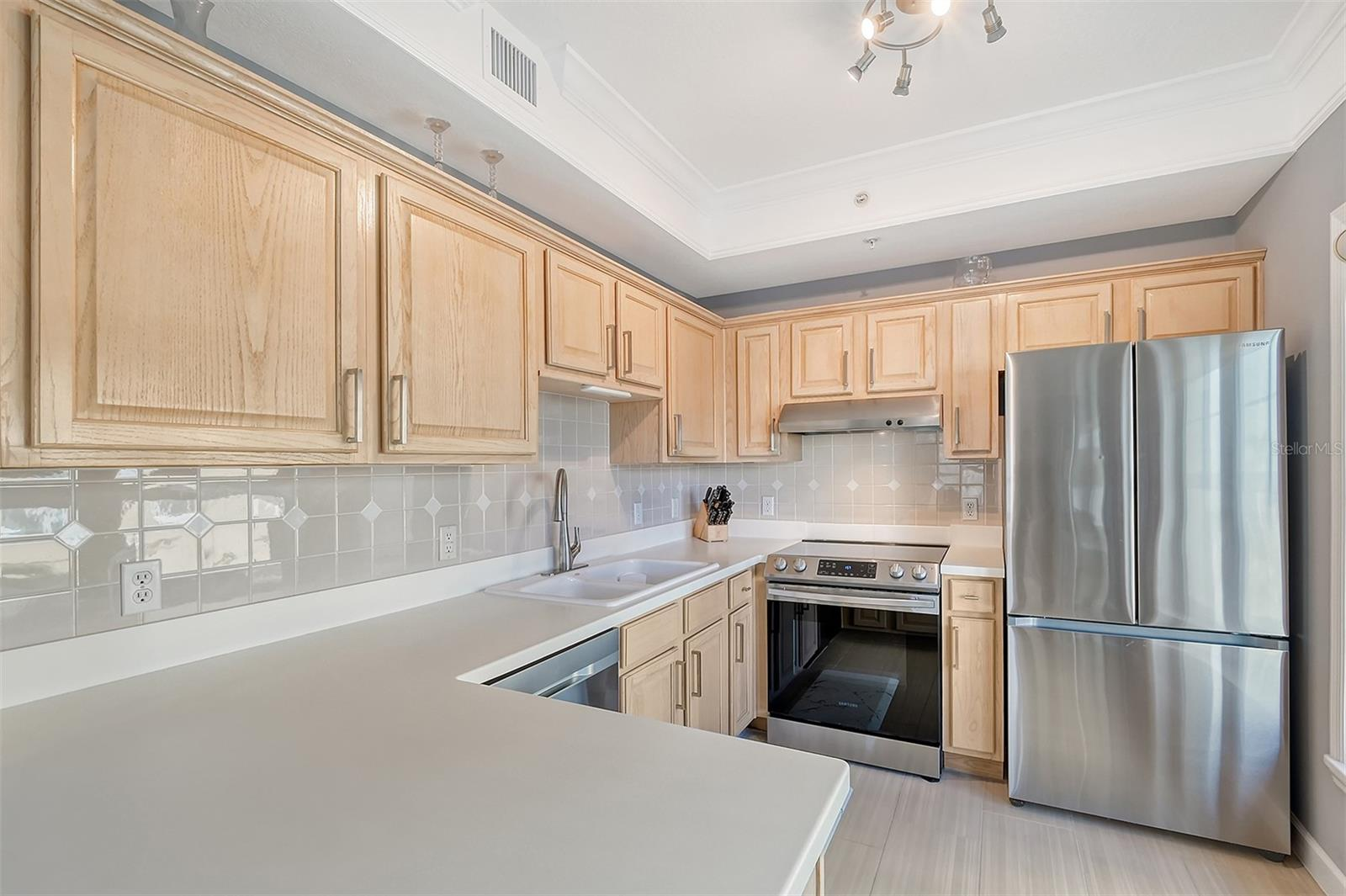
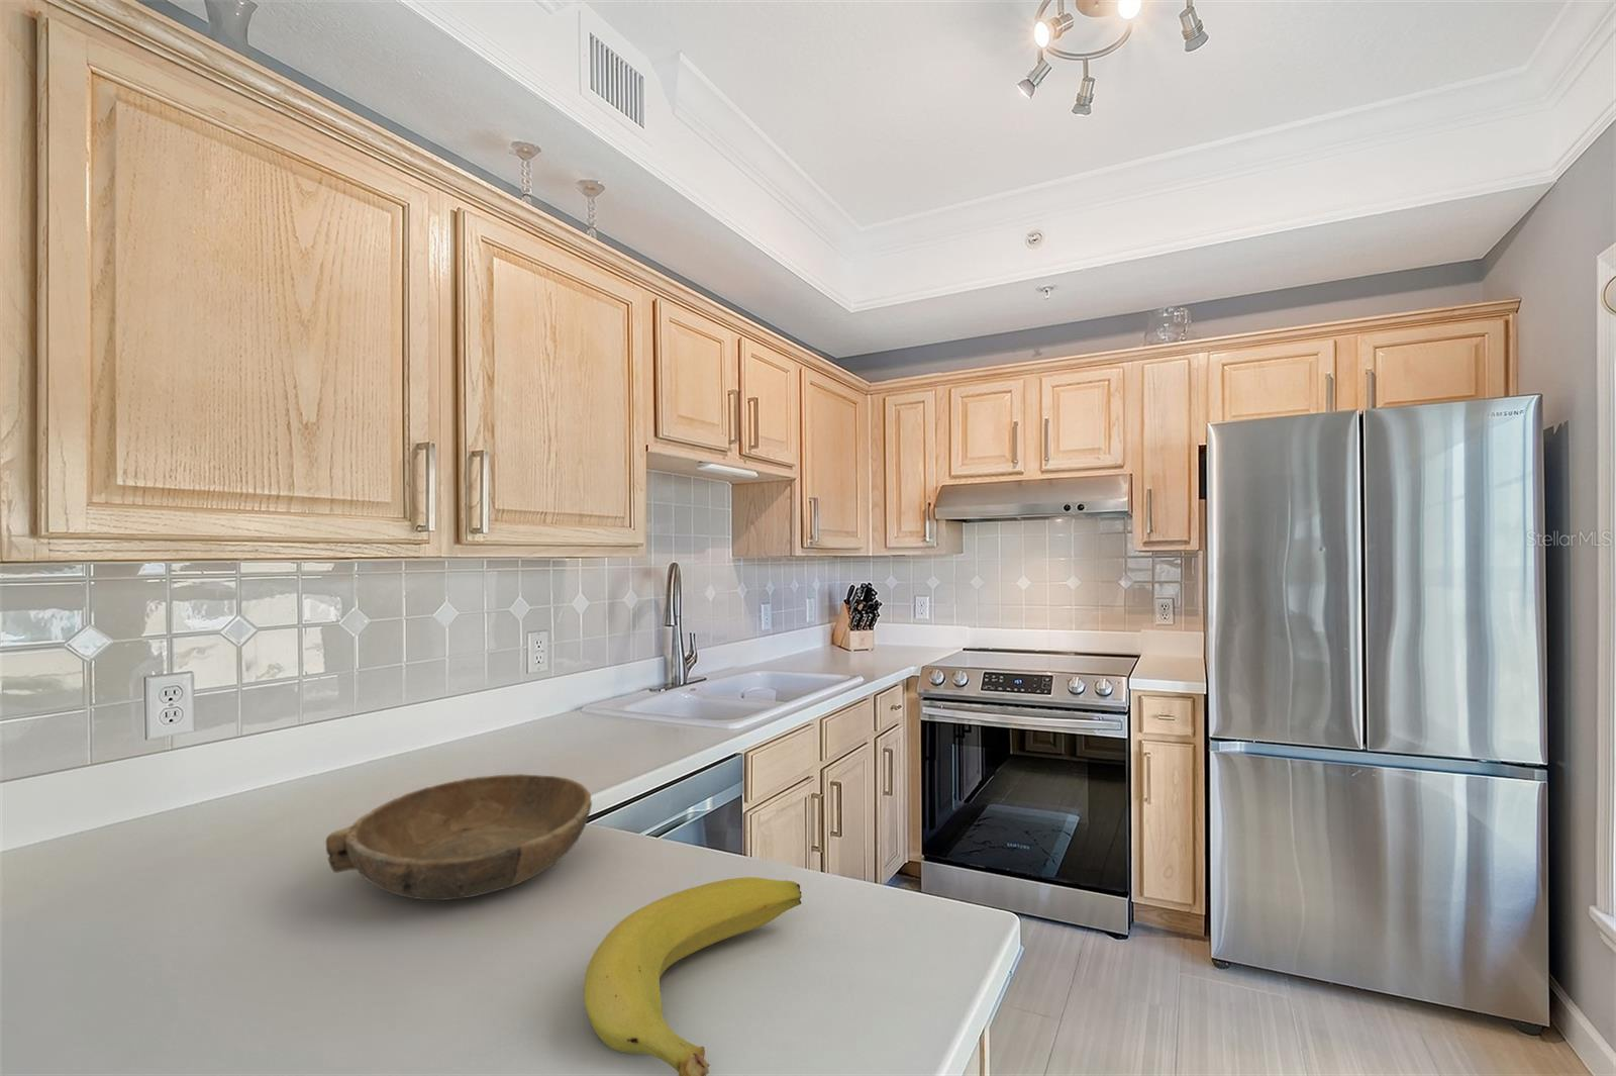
+ banana [582,875,803,1076]
+ bowl [325,773,593,901]
